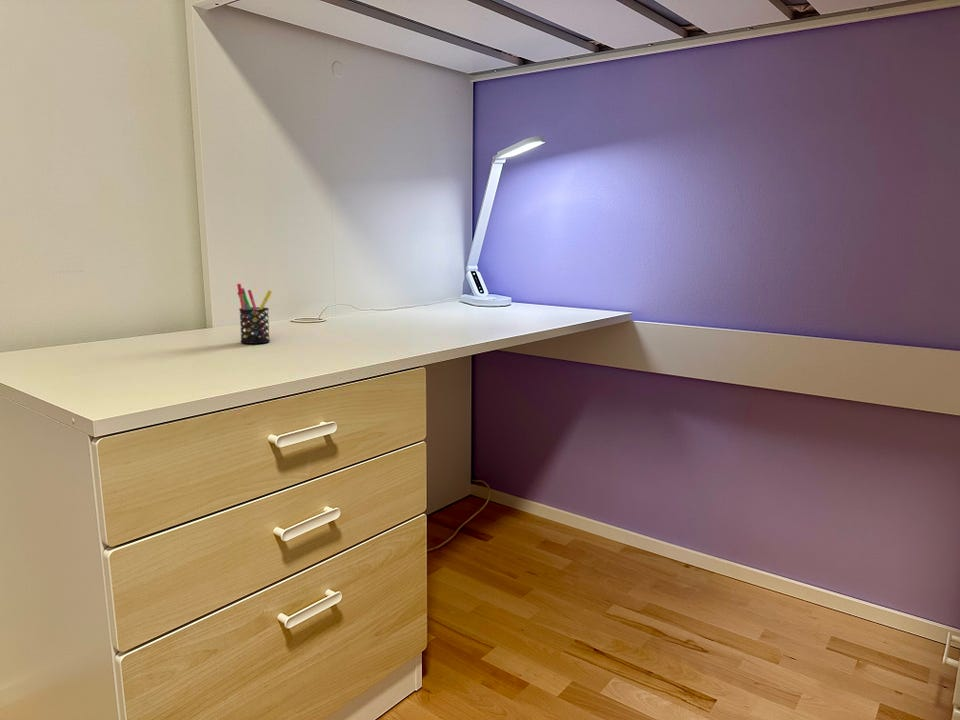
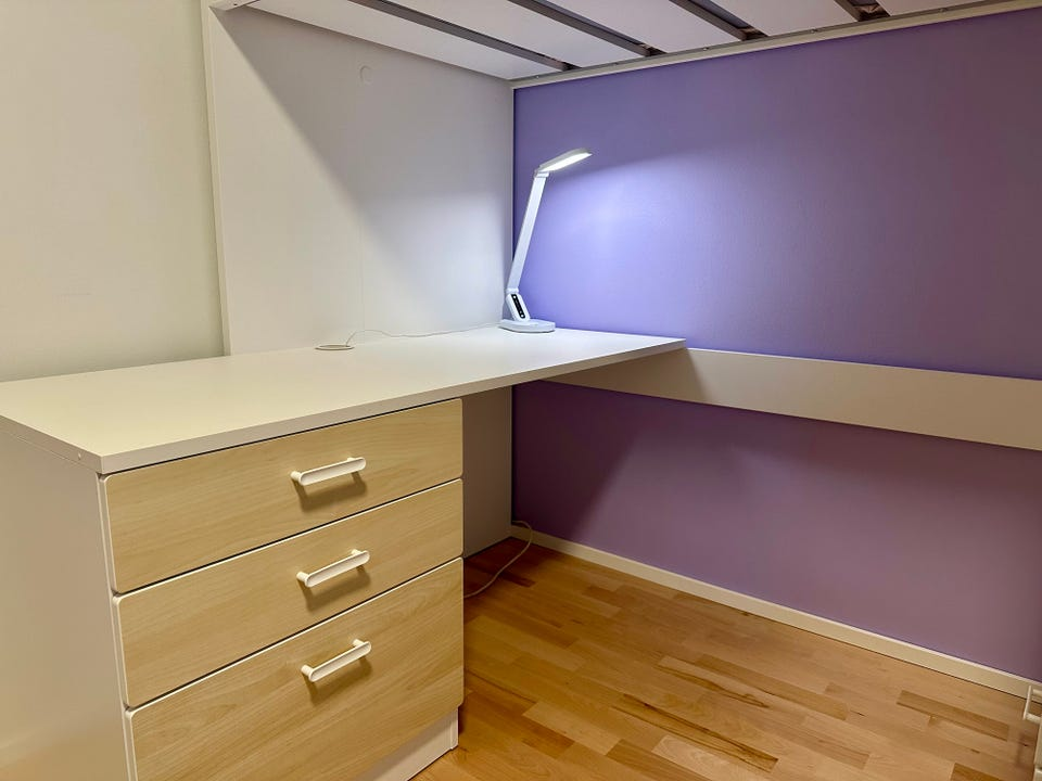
- pen holder [236,283,273,345]
